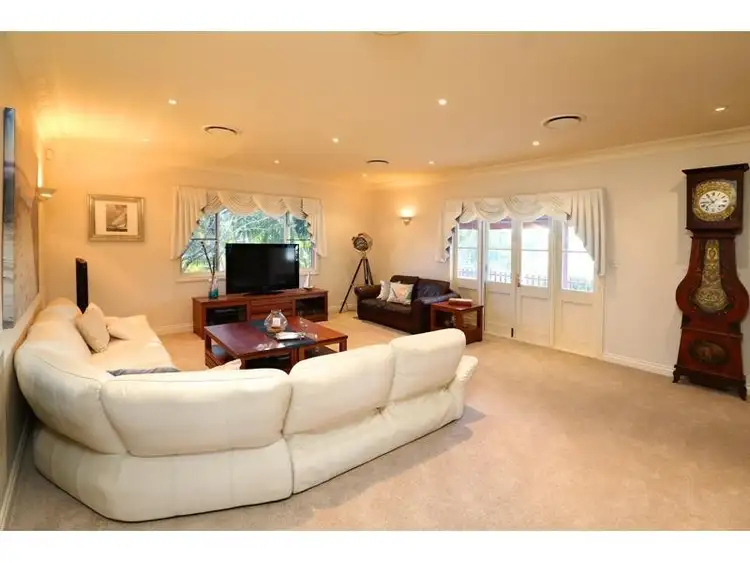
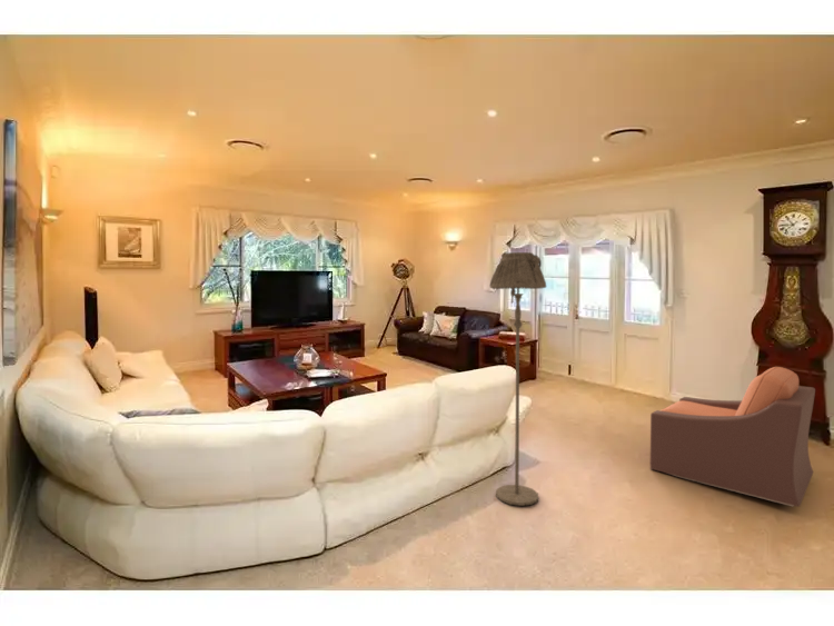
+ armchair [649,366,816,507]
+ floor lamp [489,251,547,507]
